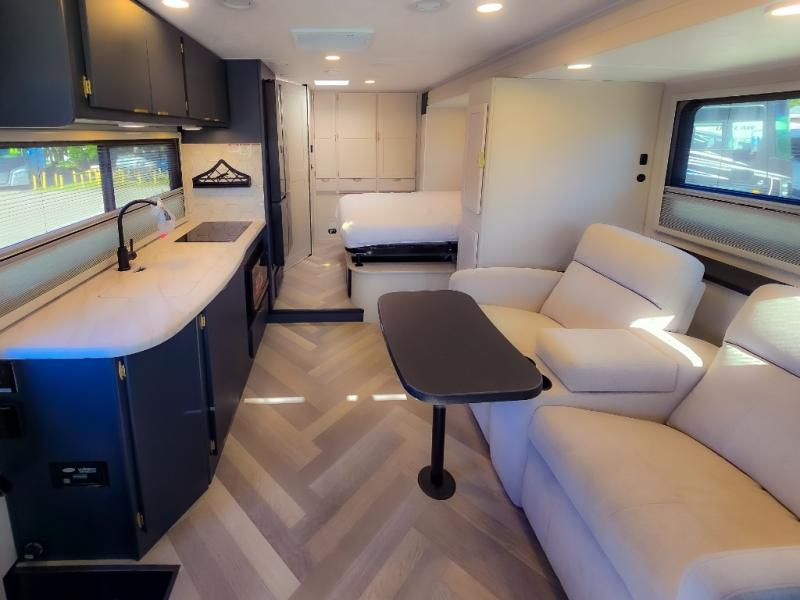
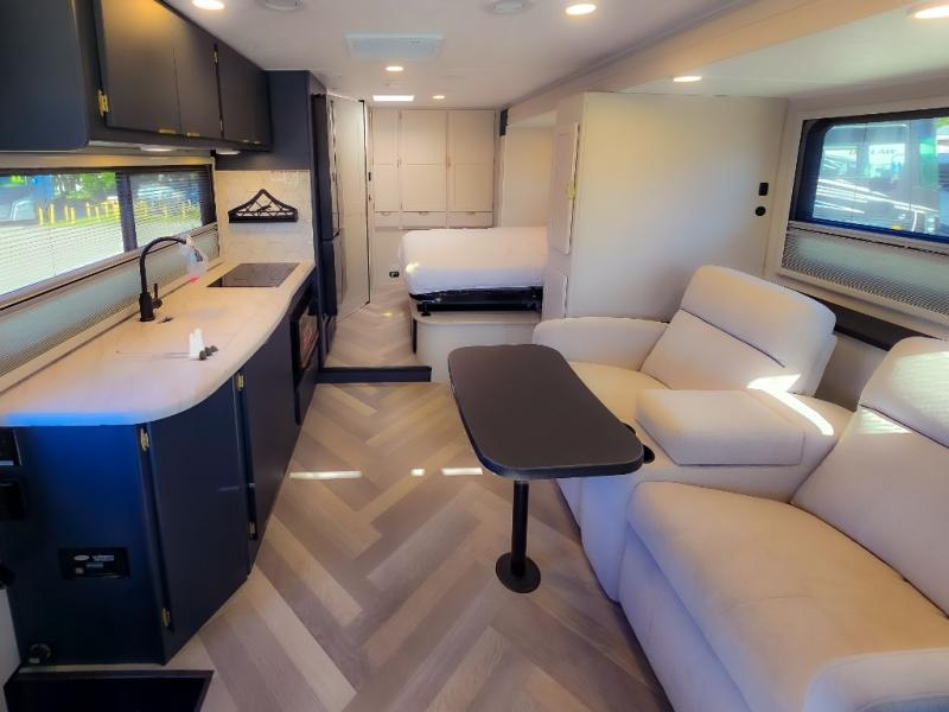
+ salt and pepper shaker set [187,329,219,360]
